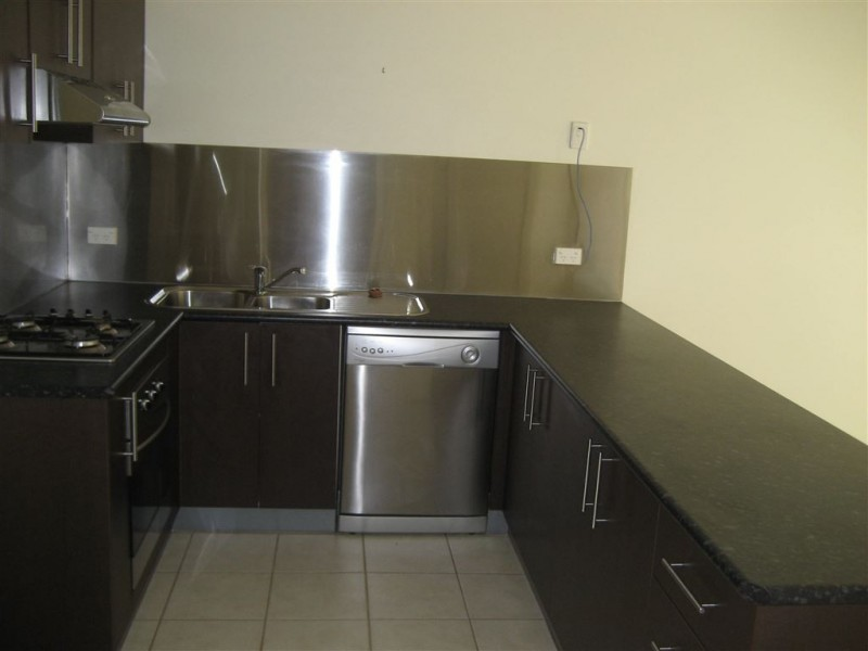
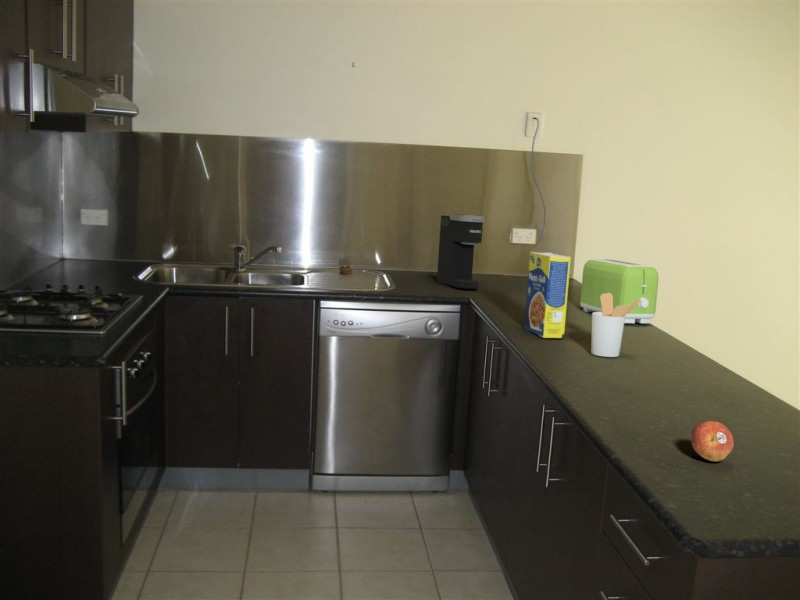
+ utensil holder [590,293,642,358]
+ toaster [579,258,659,324]
+ fruit [690,420,735,462]
+ coffee maker [436,213,485,290]
+ legume [523,251,572,339]
